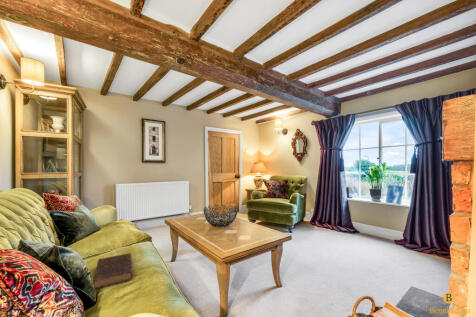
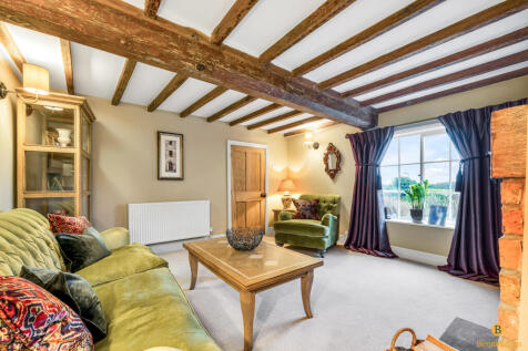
- book [92,252,134,290]
